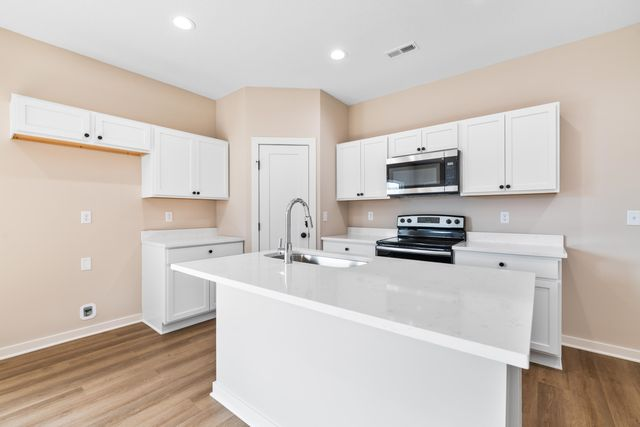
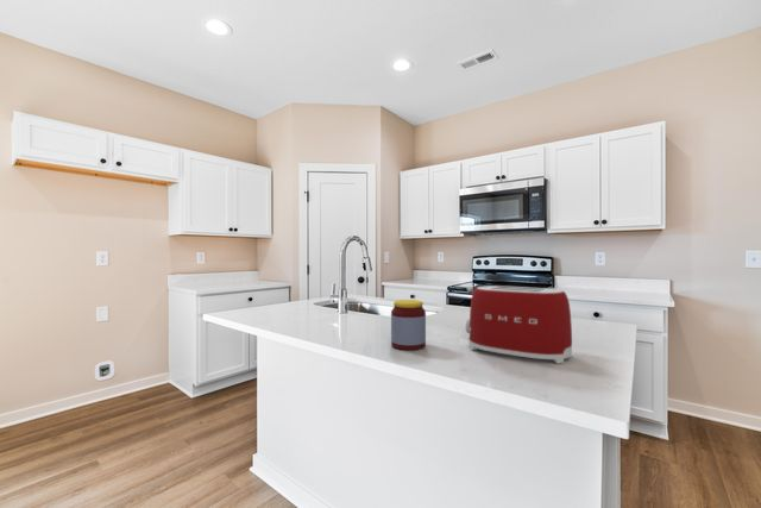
+ jar [390,299,427,351]
+ toaster [465,284,573,364]
